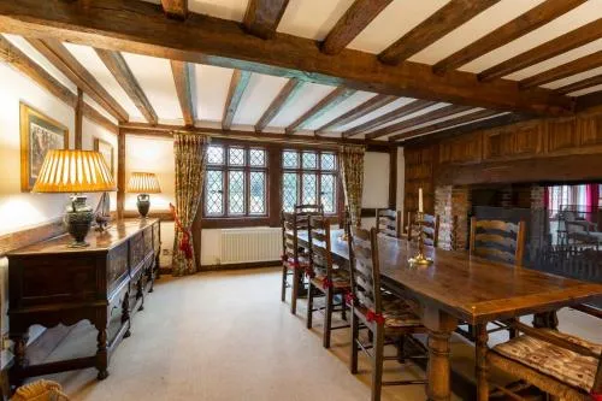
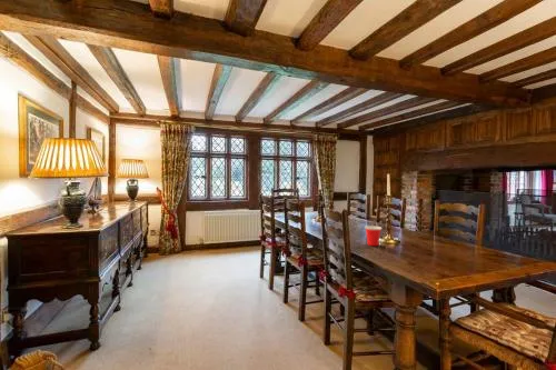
+ cup [364,224,384,247]
